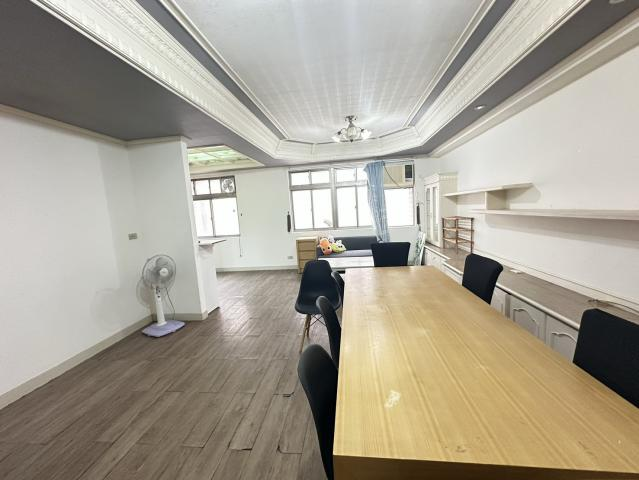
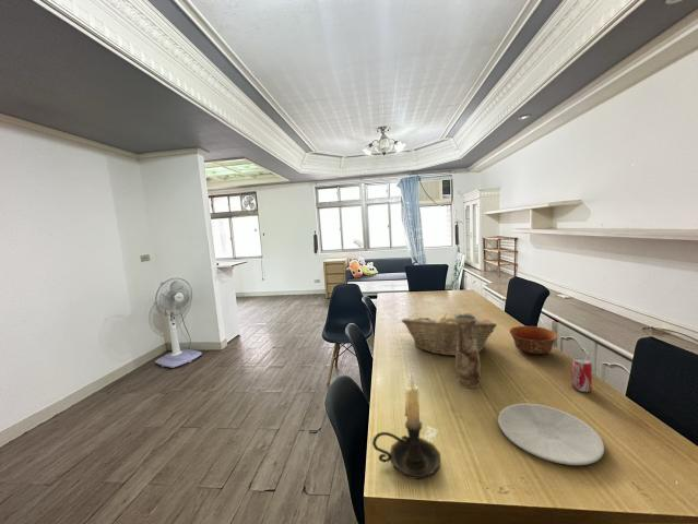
+ bowl [508,325,558,355]
+ plate [497,403,605,466]
+ beverage can [571,357,593,393]
+ vase [452,312,483,389]
+ fruit basket [400,314,498,357]
+ candle holder [371,372,441,480]
